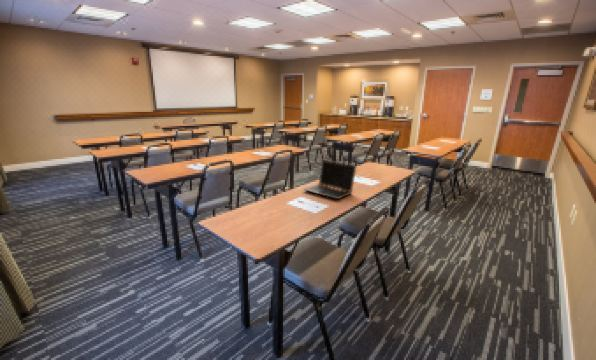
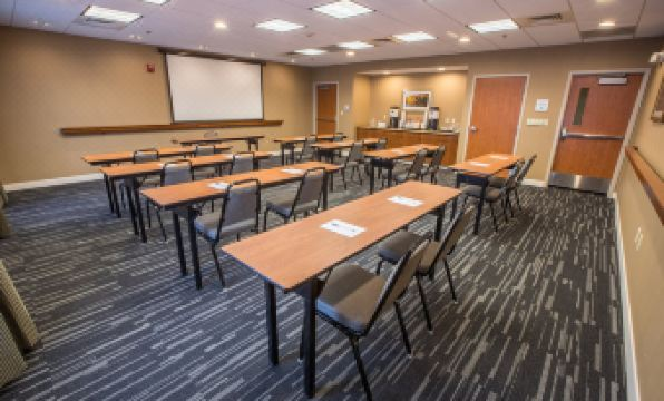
- laptop computer [302,159,358,200]
